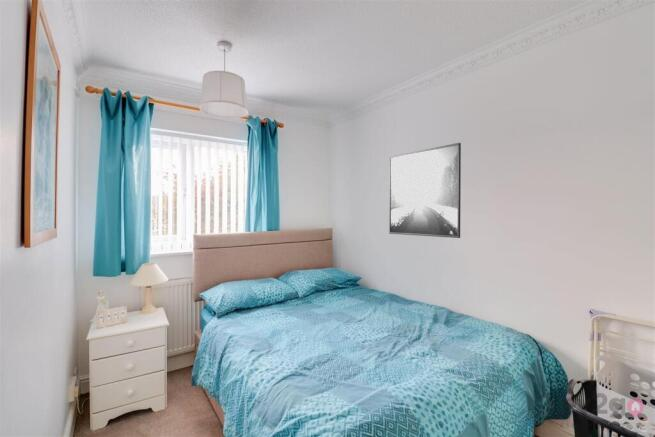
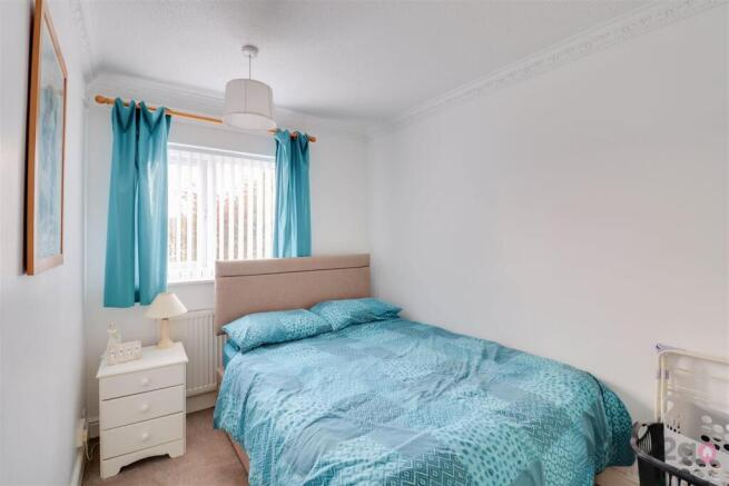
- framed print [388,142,462,239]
